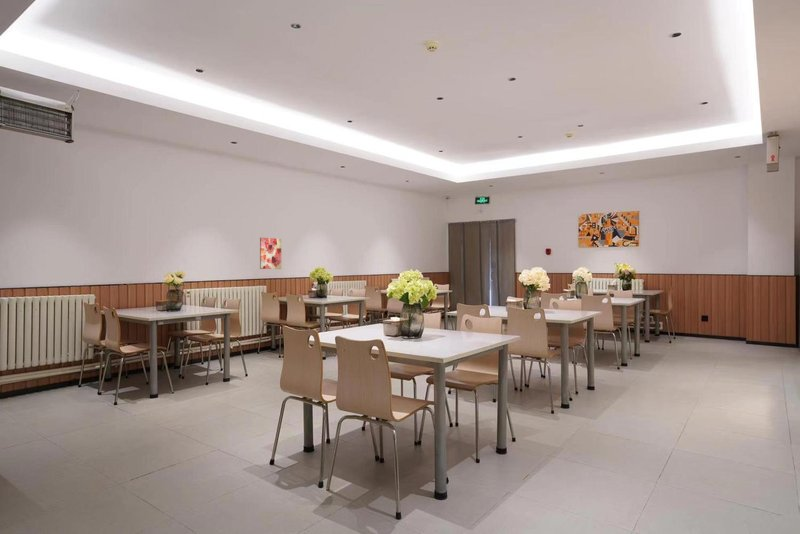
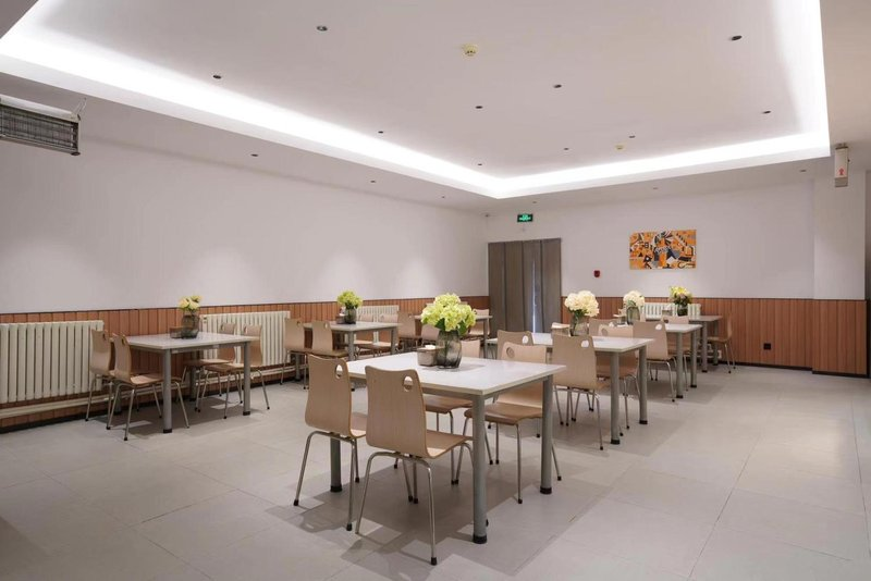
- wall art [259,237,282,270]
